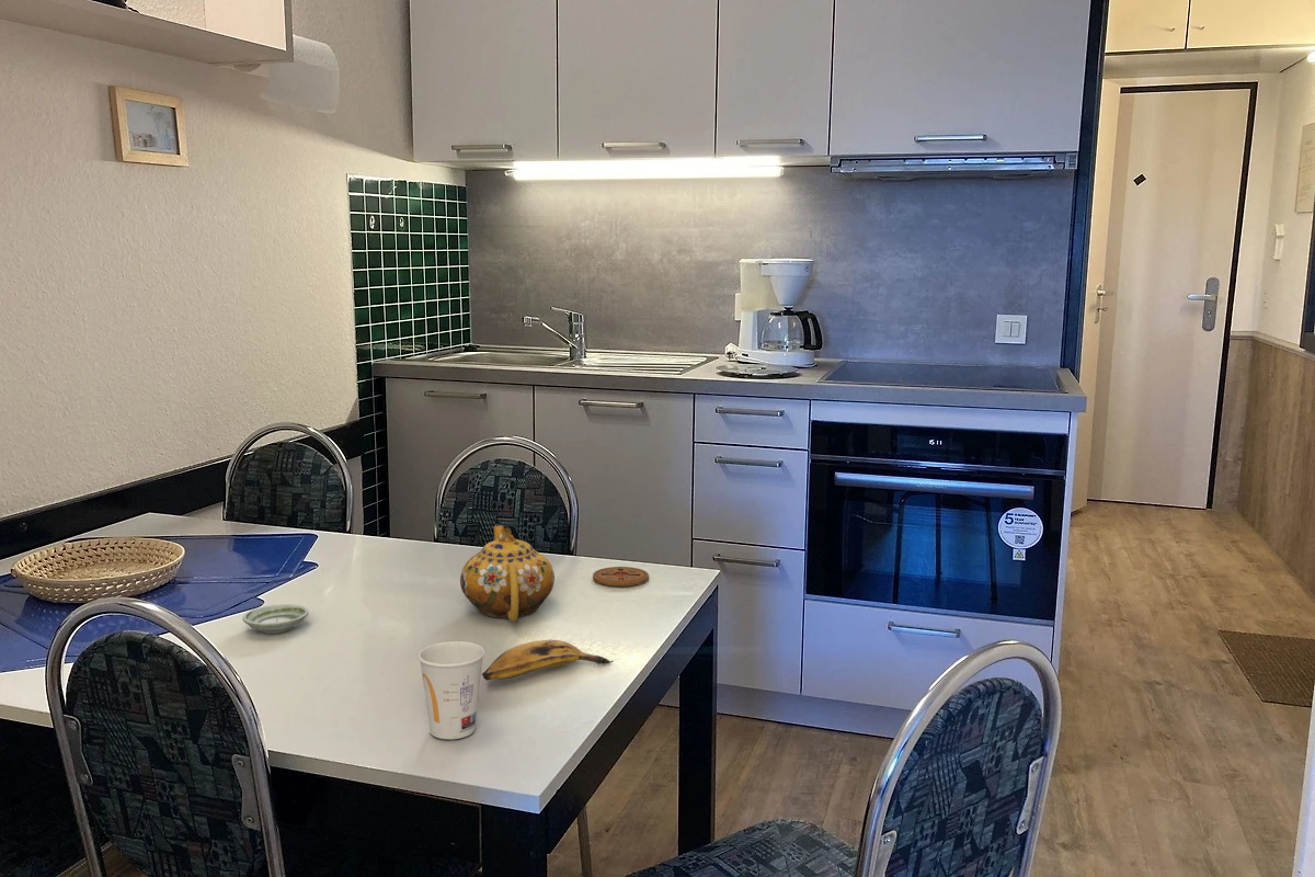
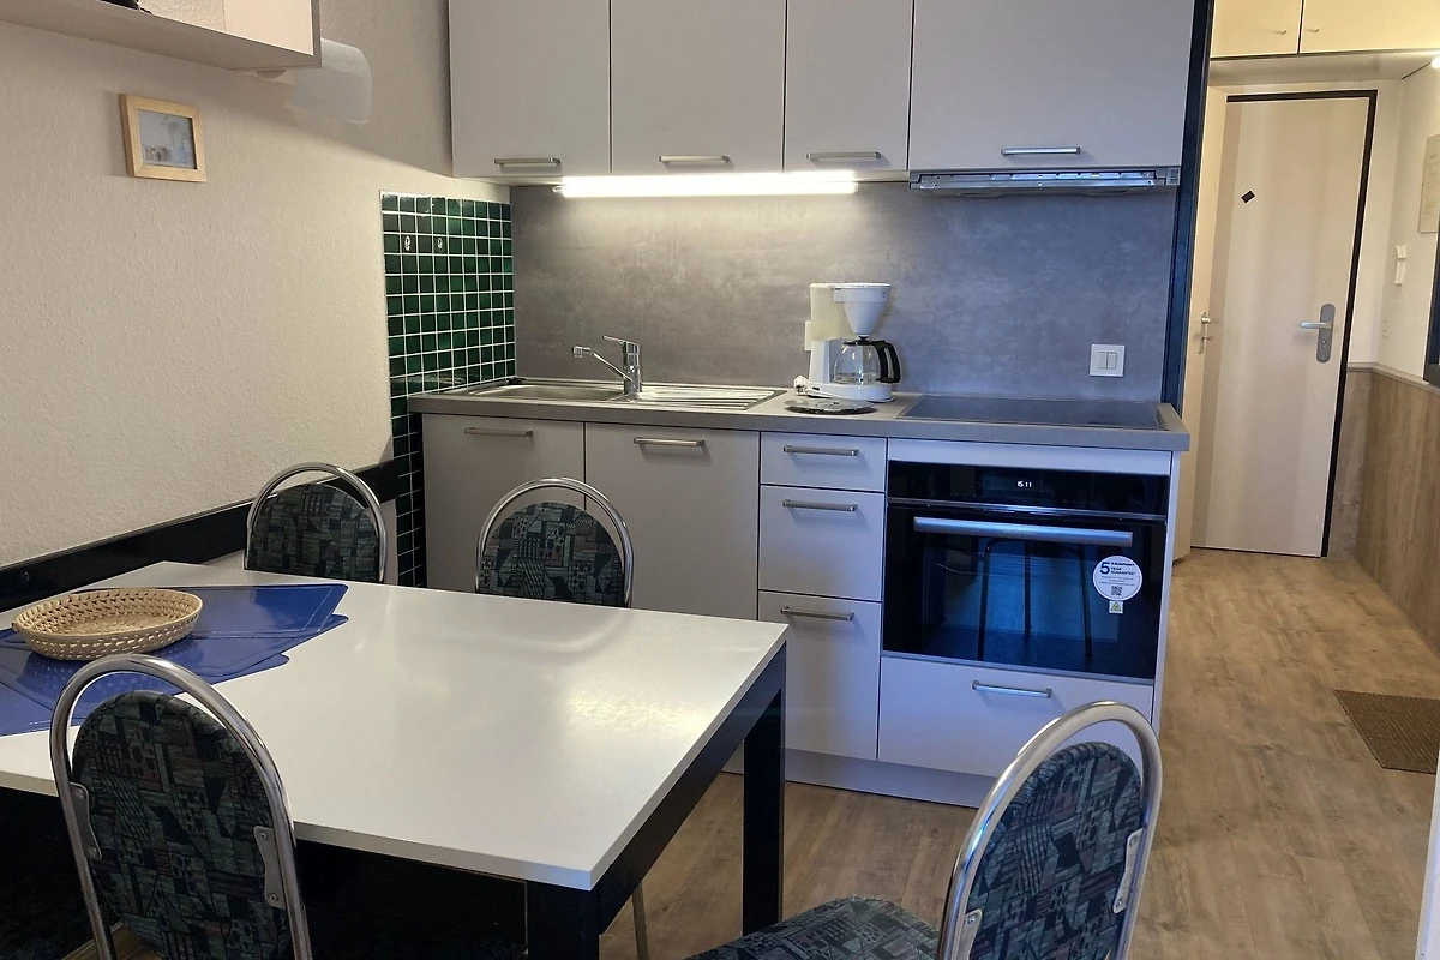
- banana [481,639,614,682]
- saucer [242,603,310,635]
- coaster [592,566,650,588]
- teapot [459,524,556,623]
- cup [418,640,485,740]
